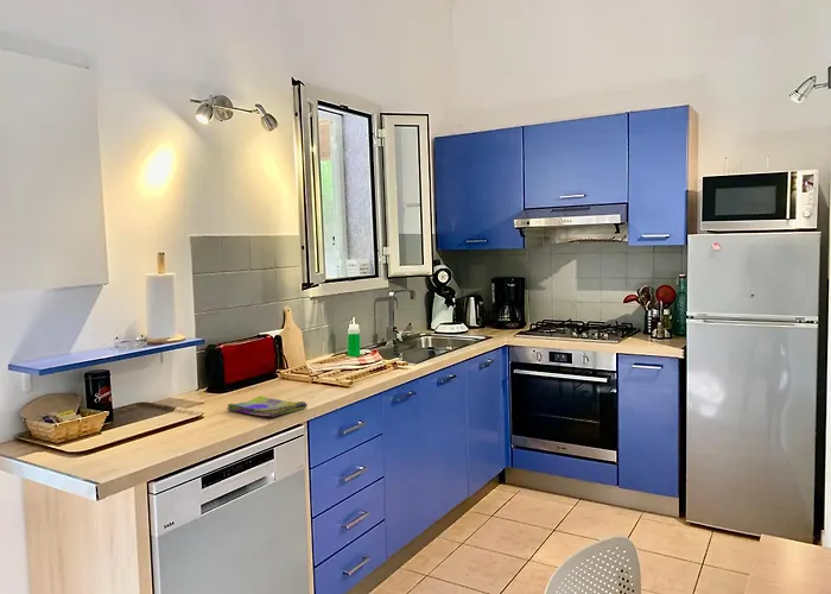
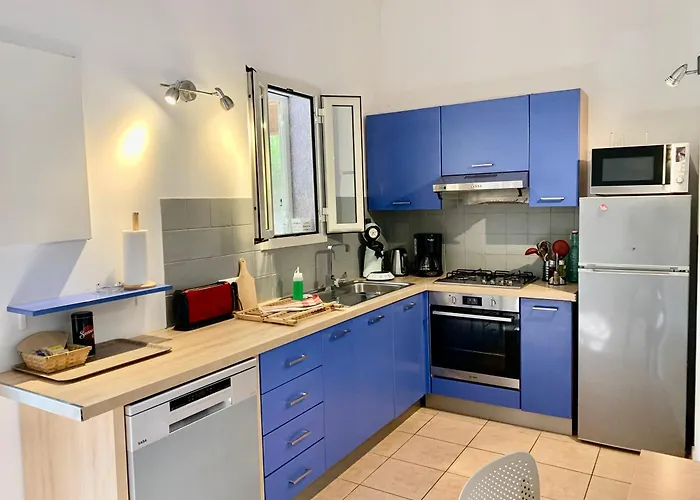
- dish towel [226,394,309,418]
